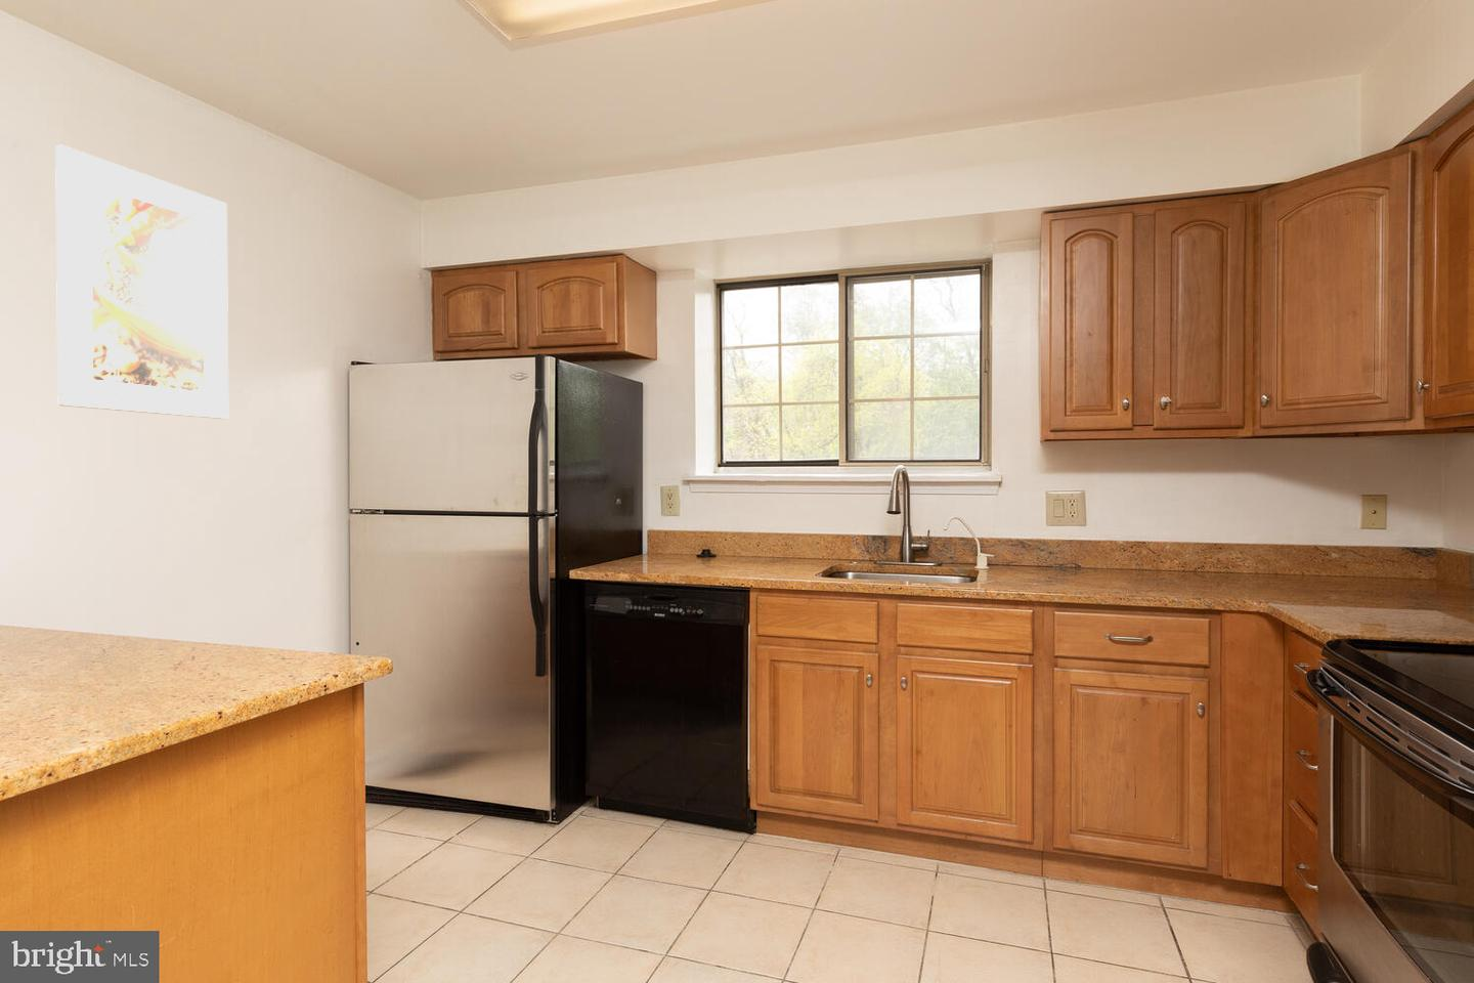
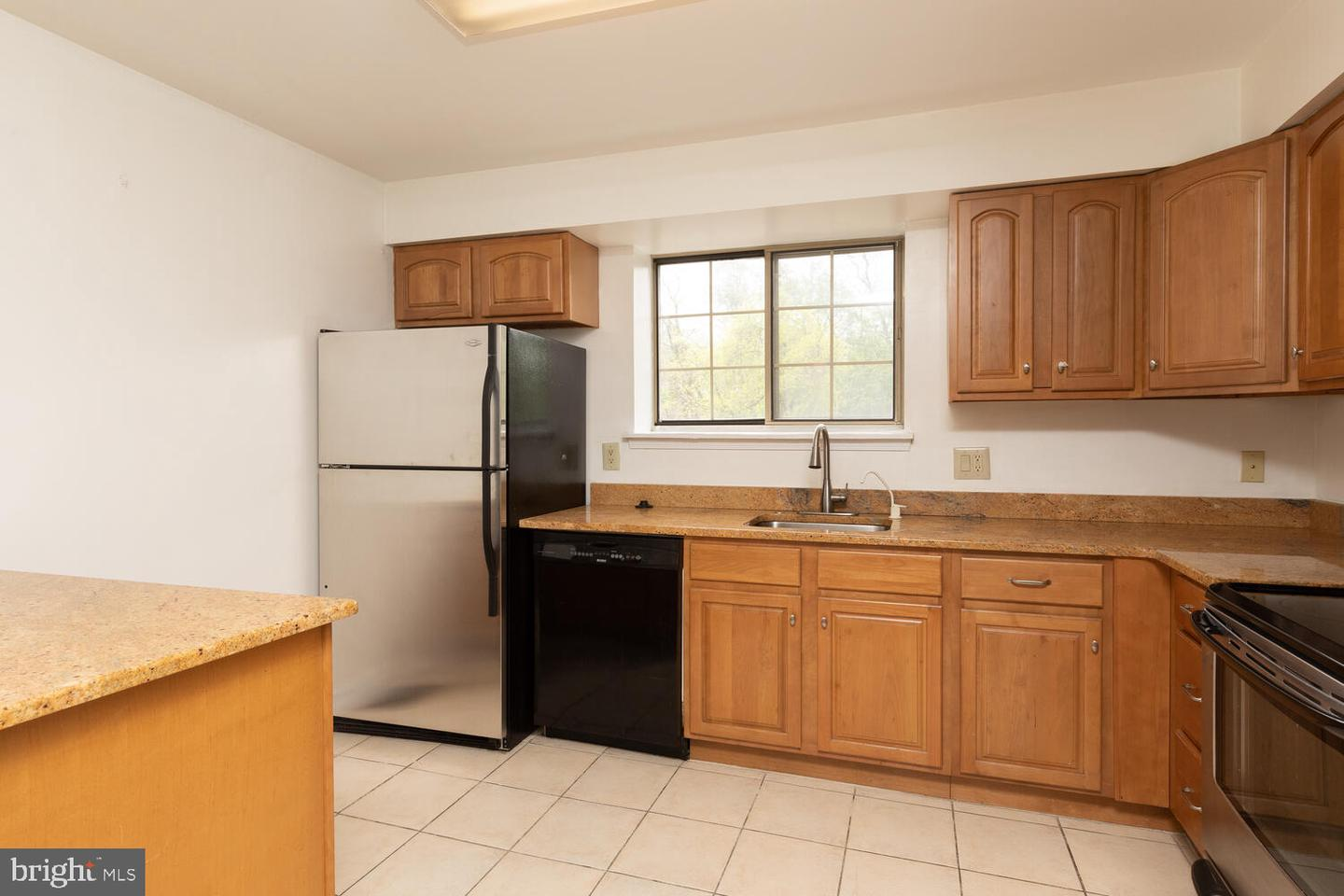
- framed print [54,144,229,420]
